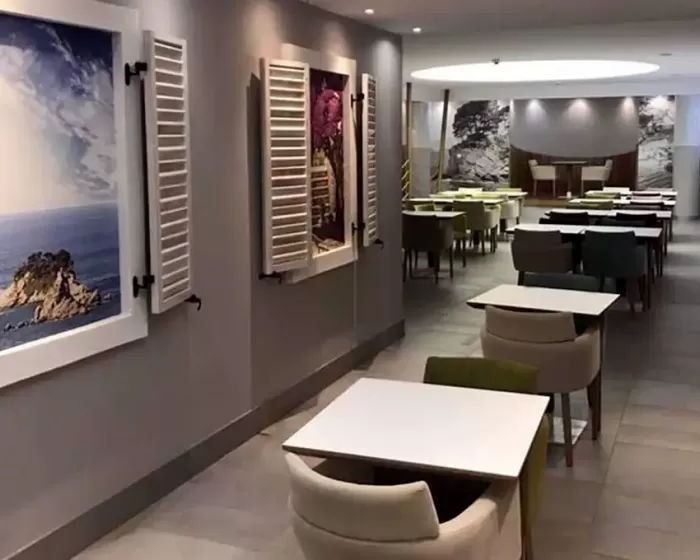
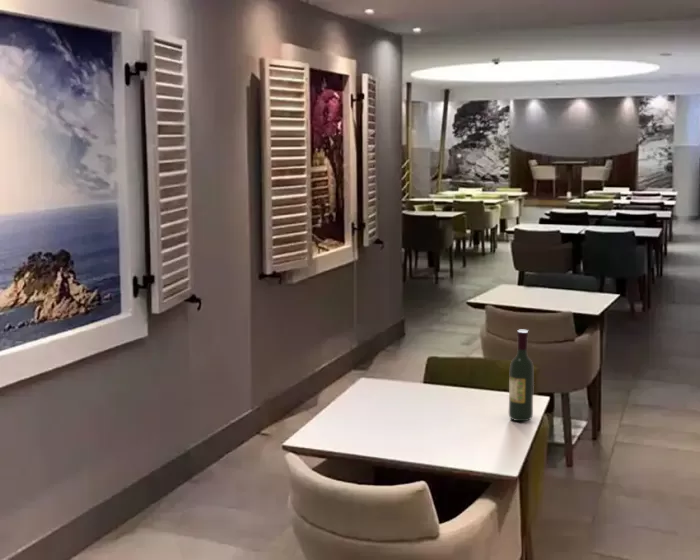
+ wine bottle [508,329,535,422]
